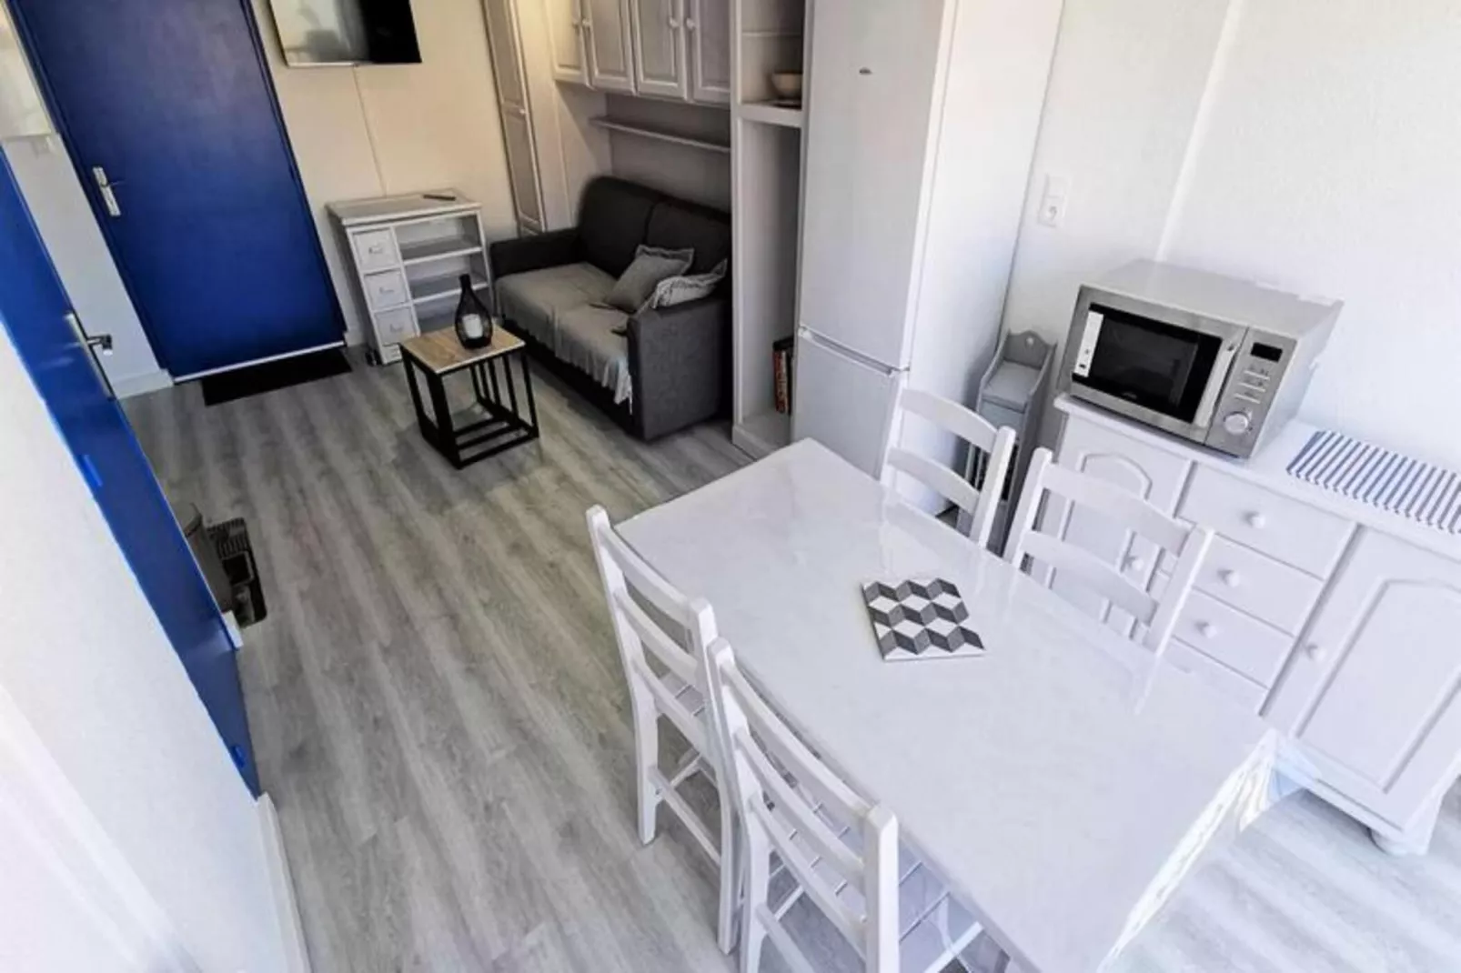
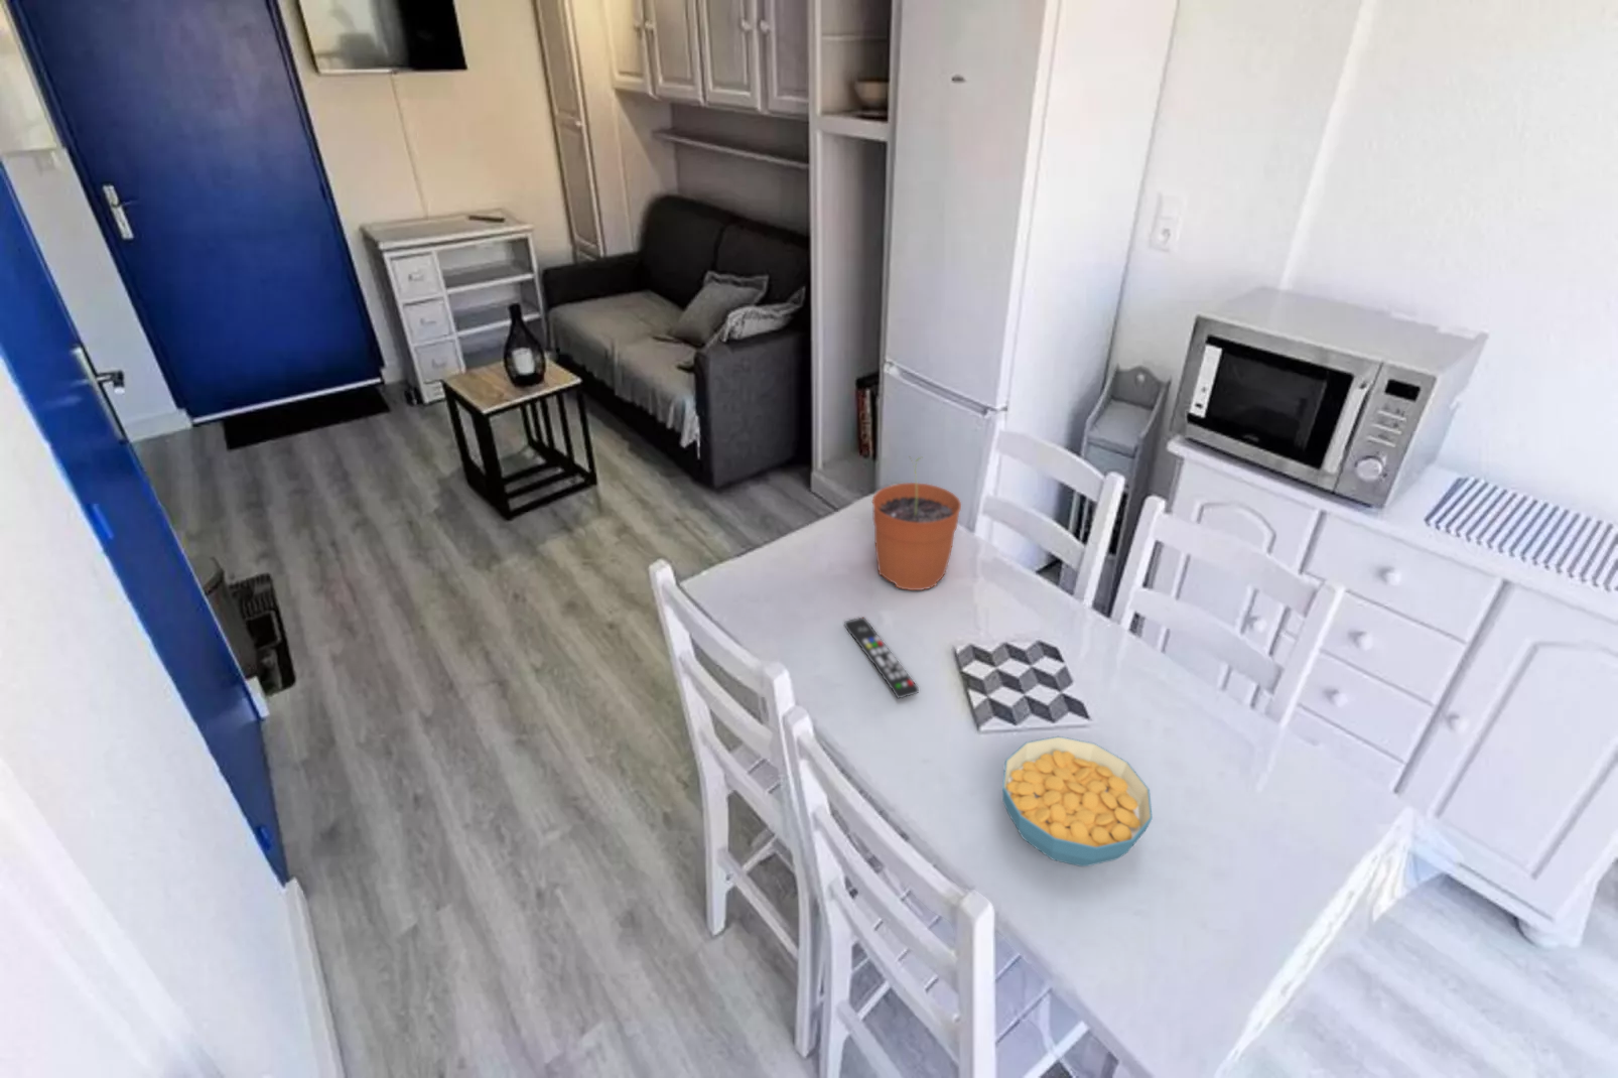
+ plant pot [871,456,962,592]
+ cereal bowl [1001,735,1154,867]
+ remote control [843,616,920,699]
